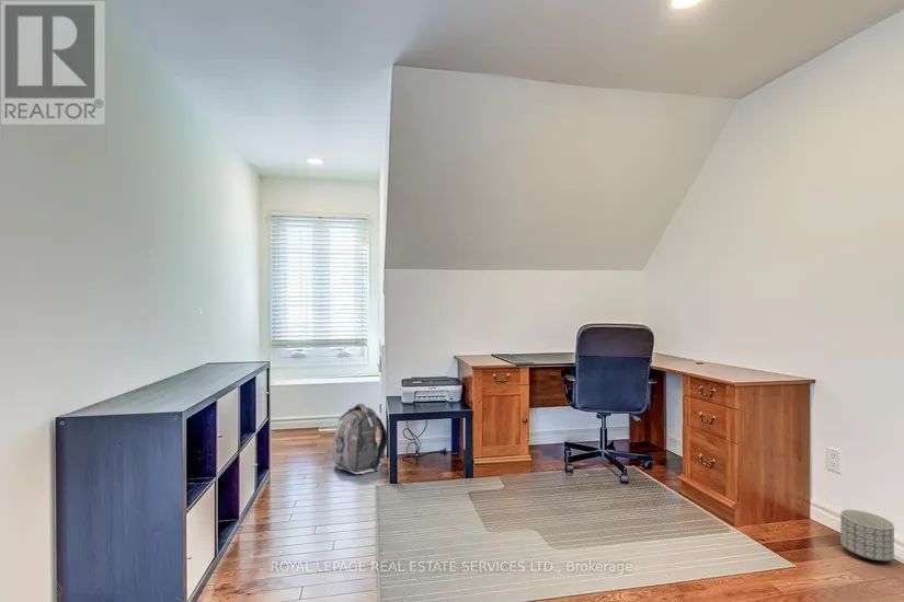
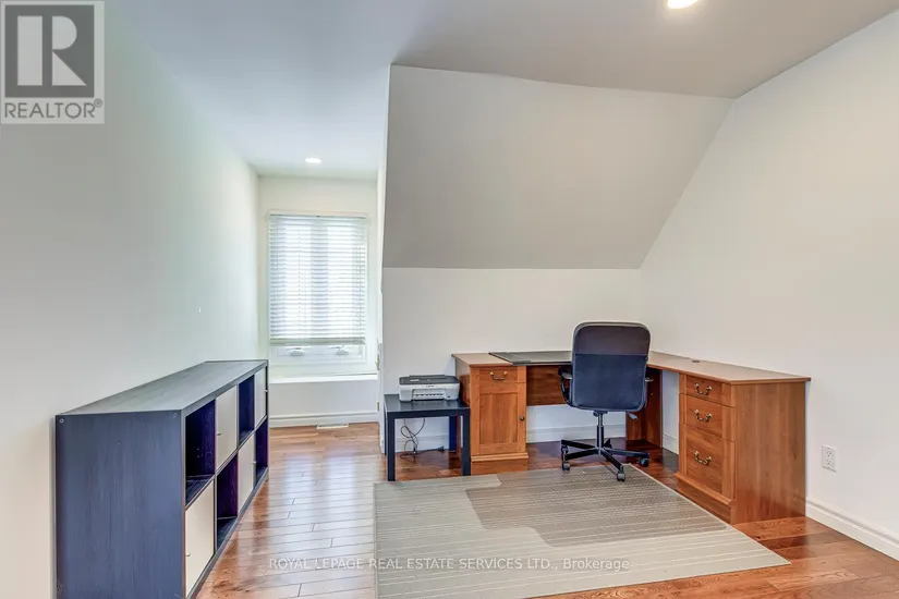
- planter [839,509,895,562]
- backpack [331,403,389,475]
